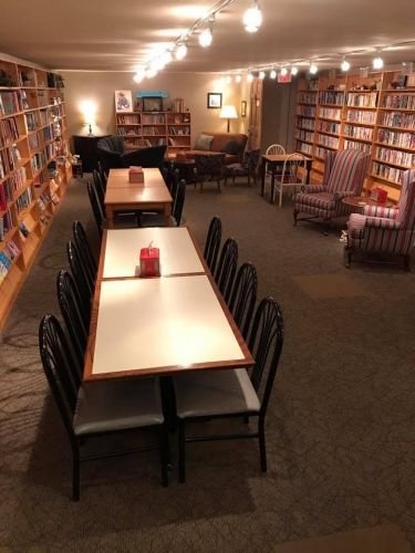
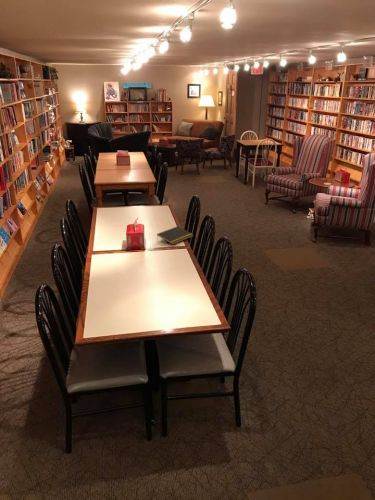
+ notepad [156,225,194,245]
